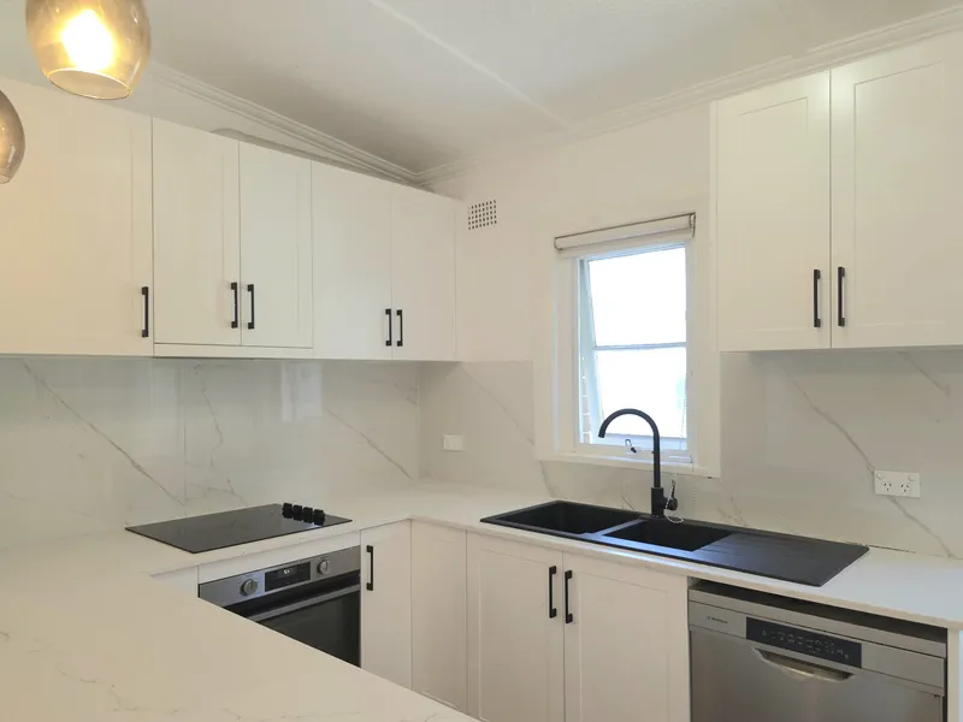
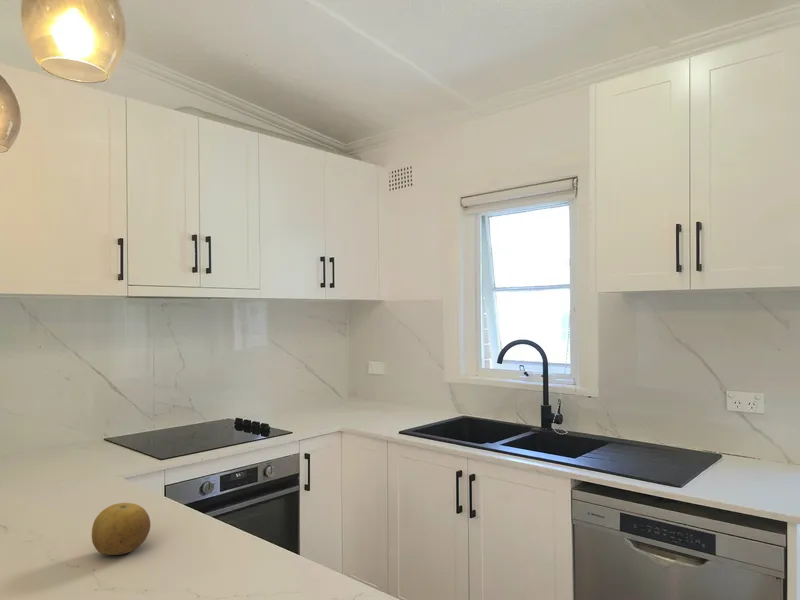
+ fruit [91,502,151,556]
